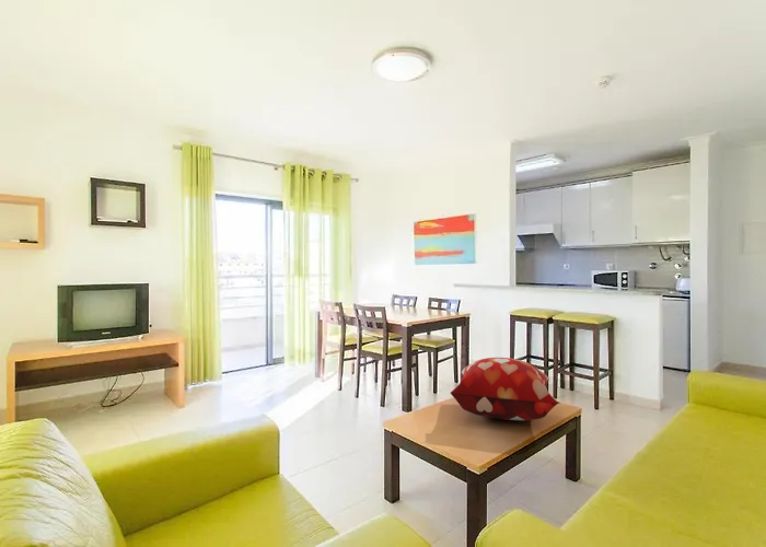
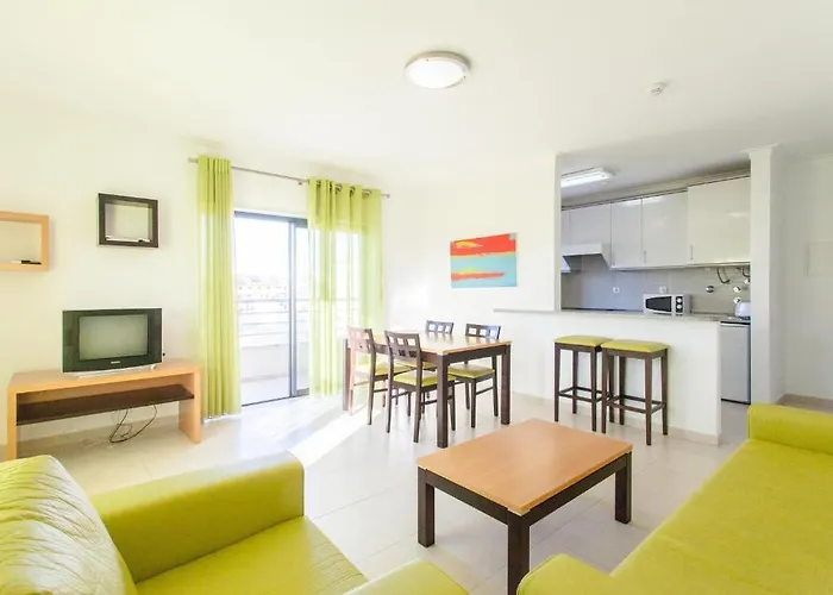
- decorative pillow [450,357,561,421]
